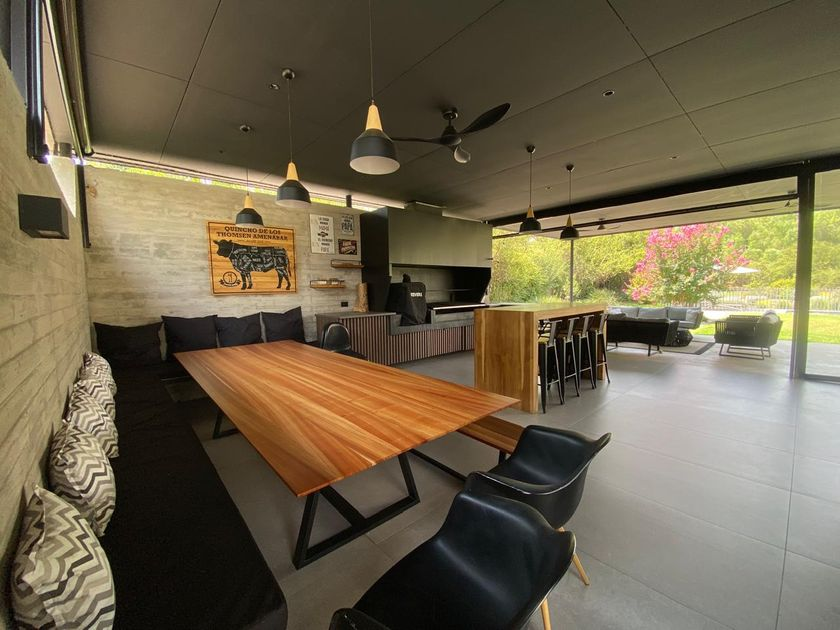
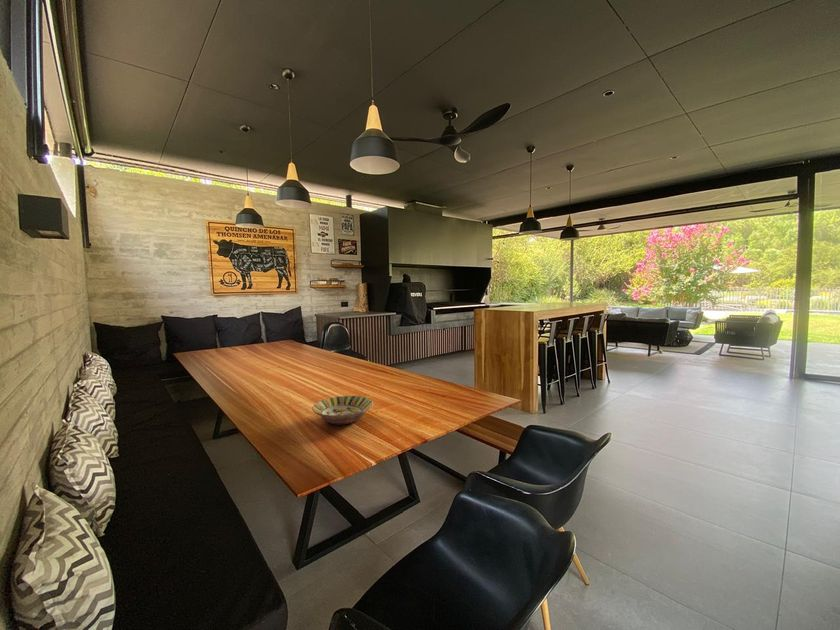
+ serving bowl [311,395,374,426]
